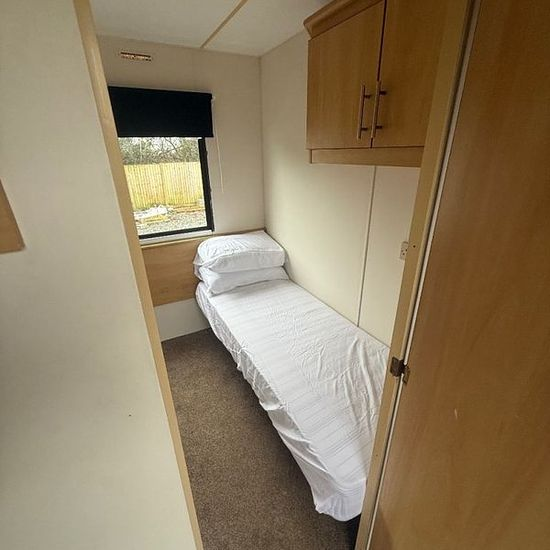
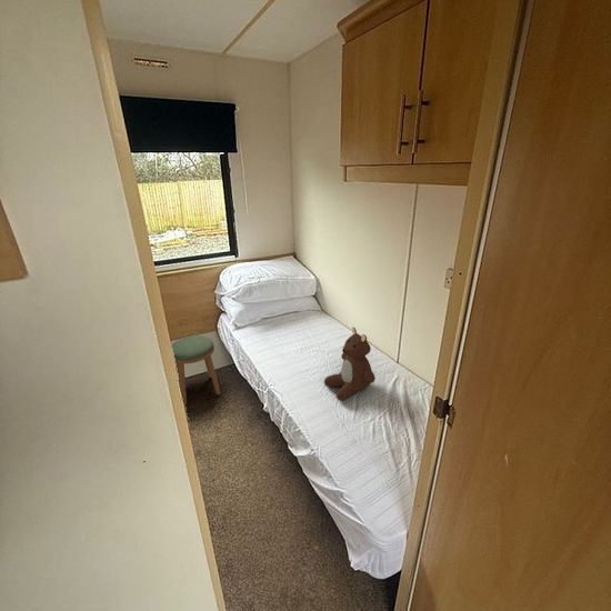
+ teddy bear [323,327,375,401]
+ stool [171,334,221,405]
